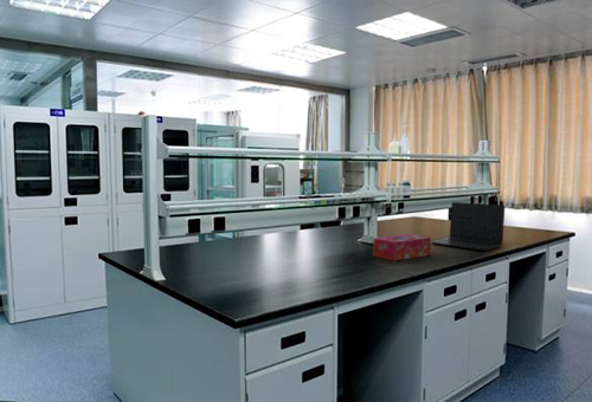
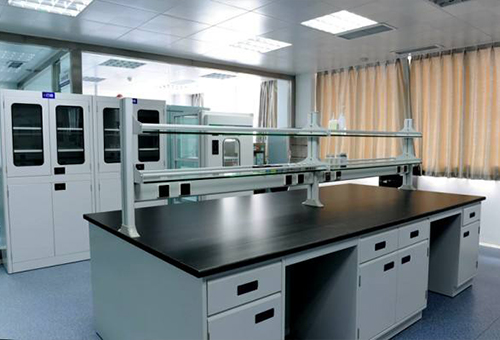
- tissue box [372,233,432,261]
- laptop [431,201,506,252]
